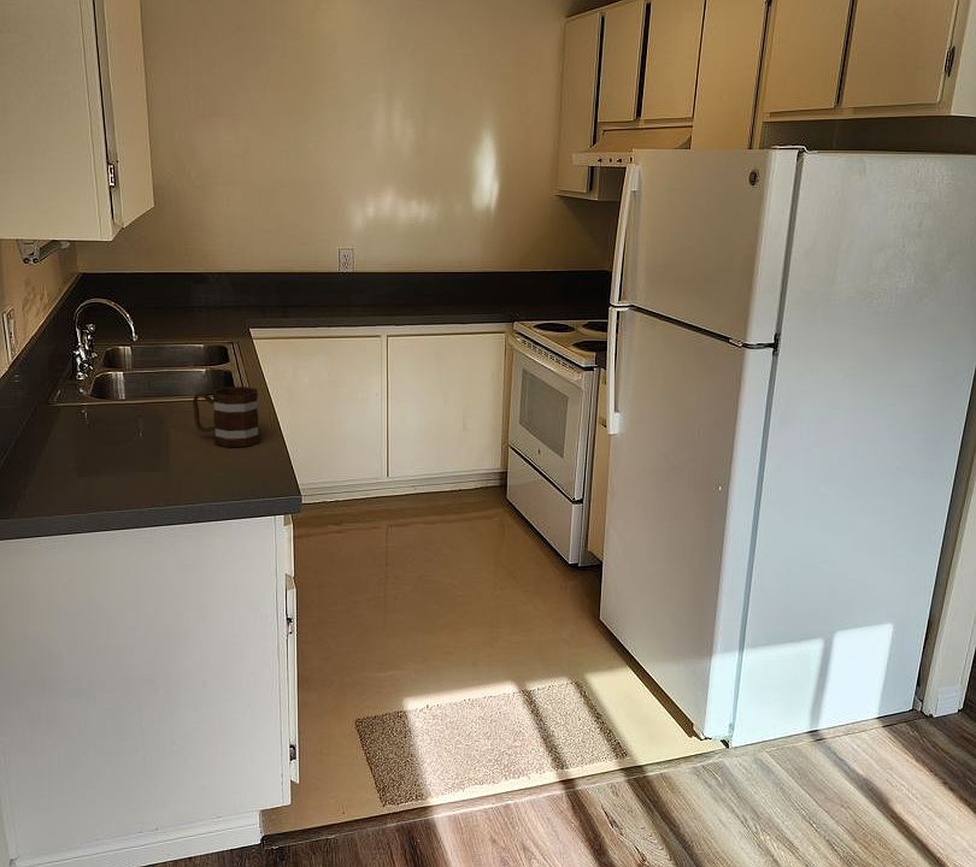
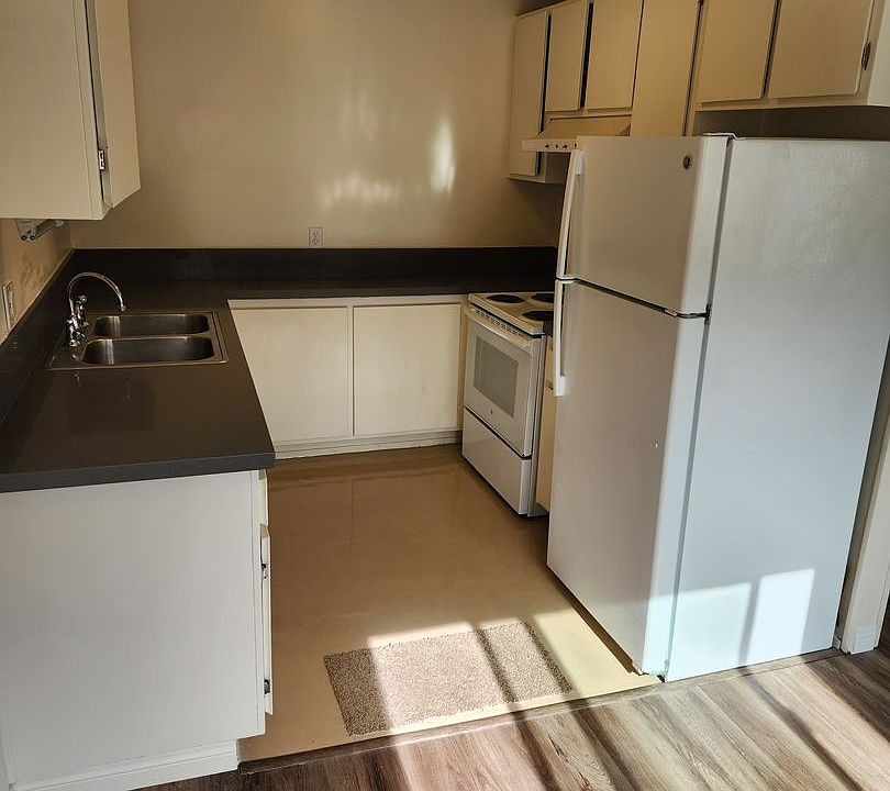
- mug [192,385,260,448]
